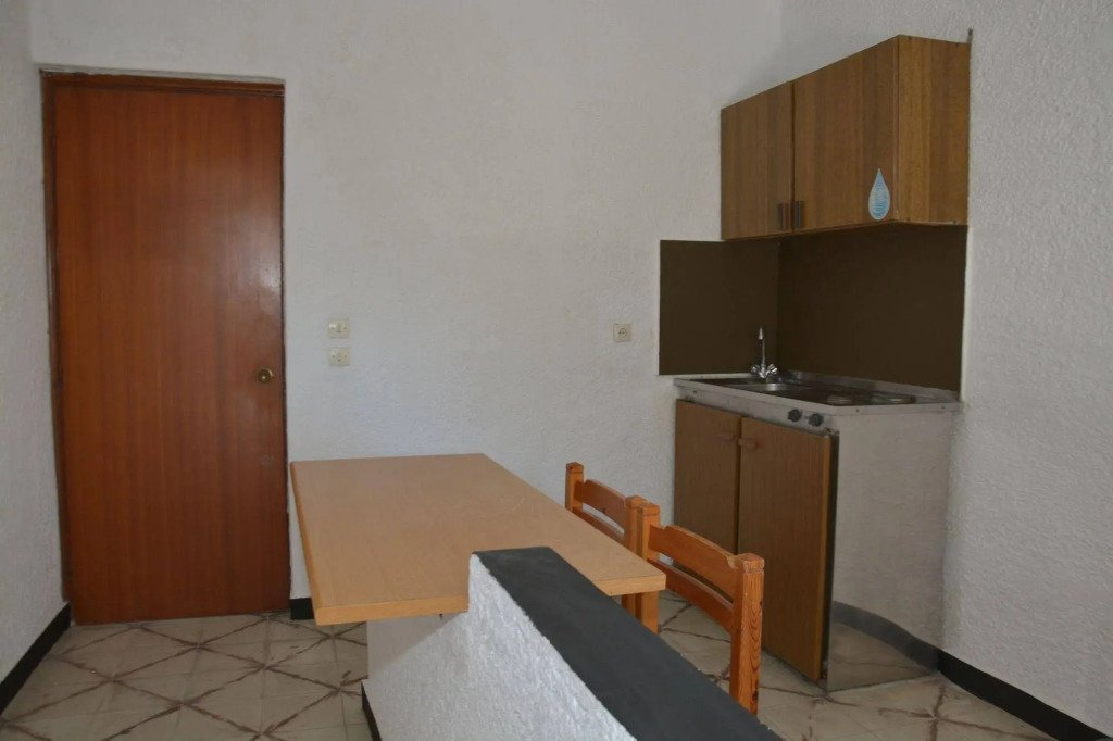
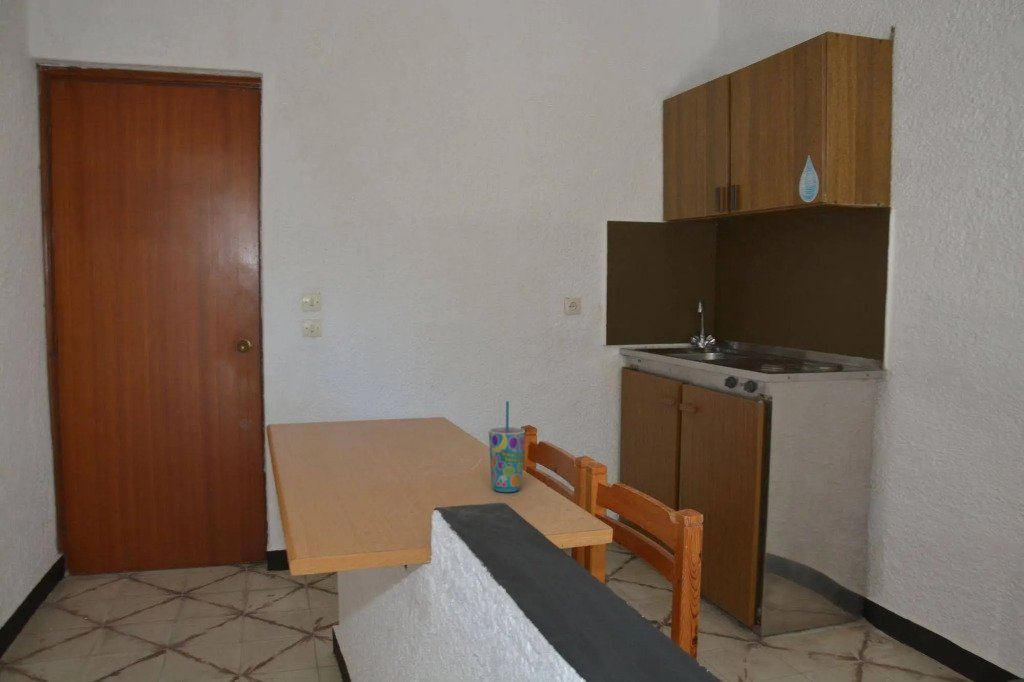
+ cup [488,400,526,493]
